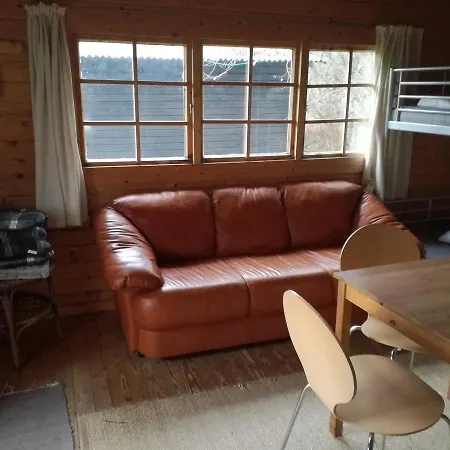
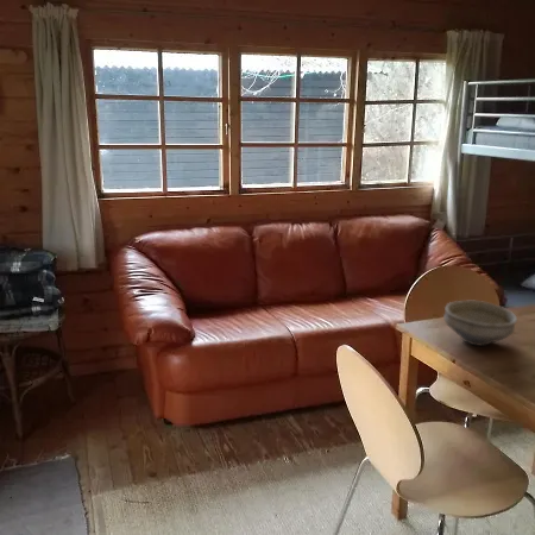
+ bowl [442,300,518,347]
